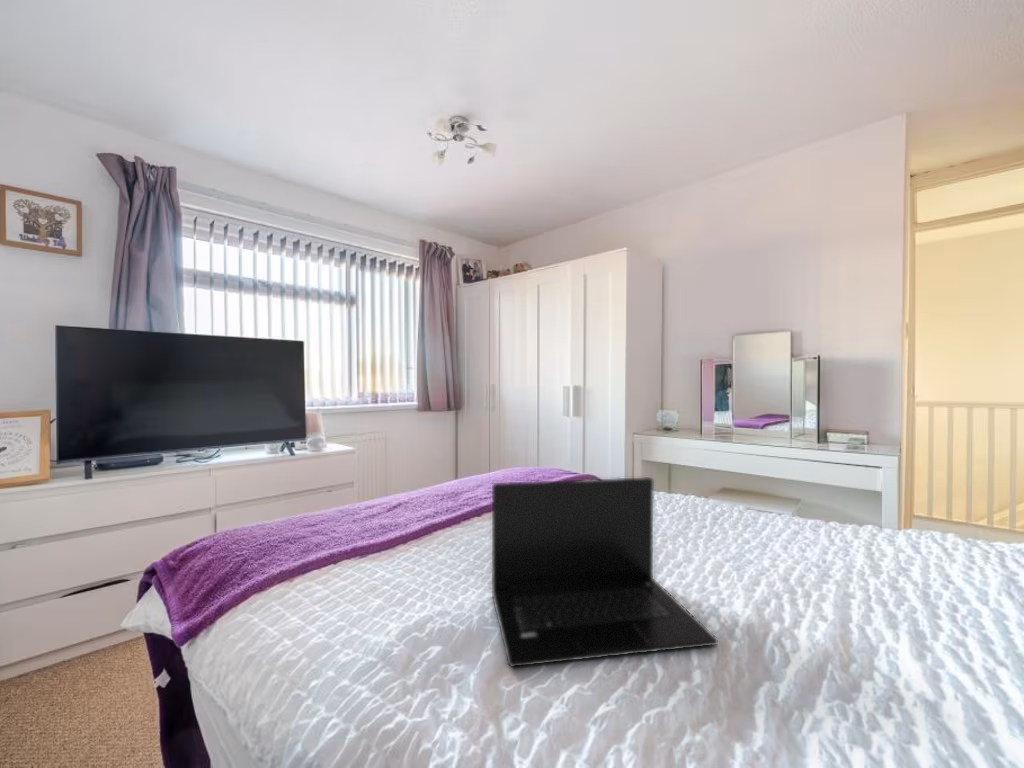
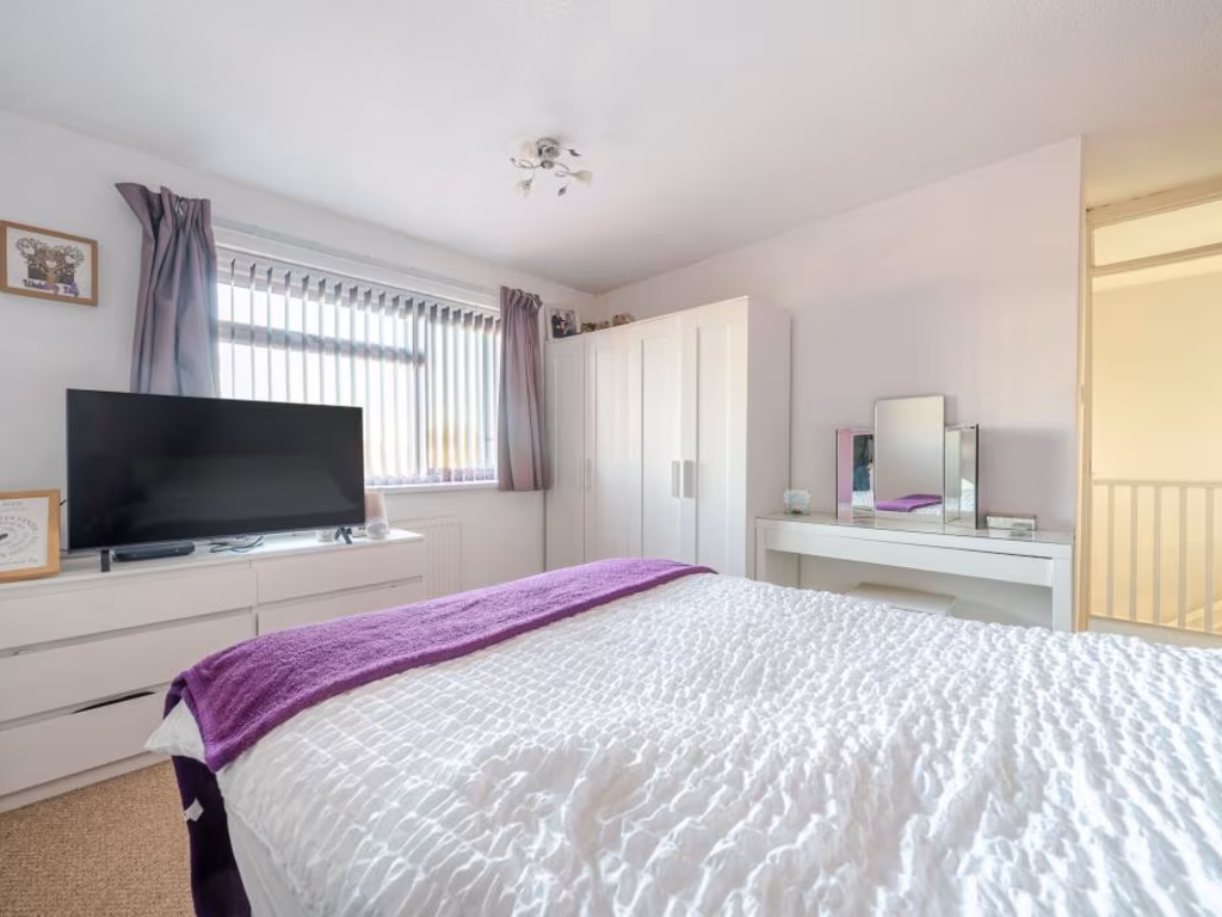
- laptop [491,476,719,668]
